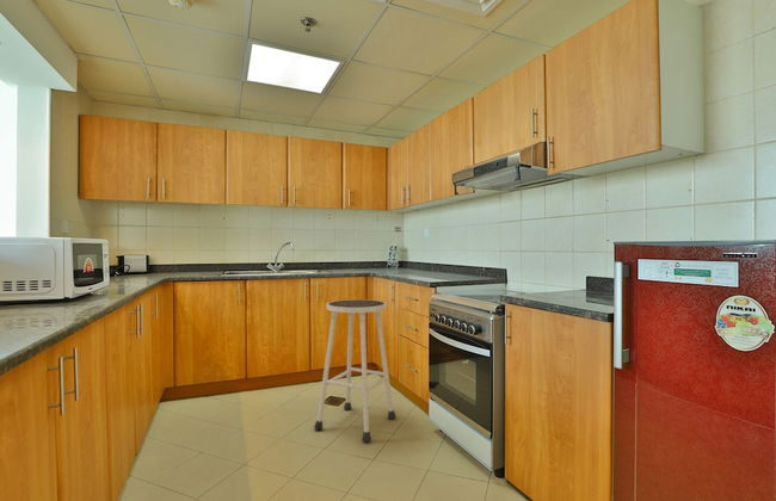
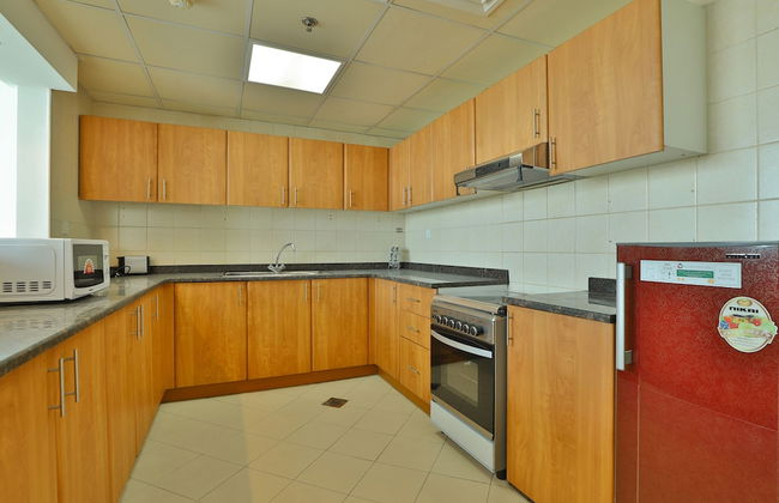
- stool [313,298,398,443]
